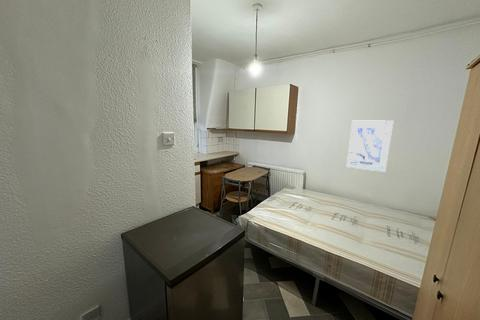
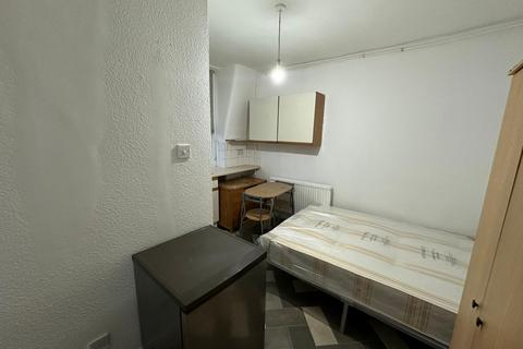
- wall art [346,119,394,173]
